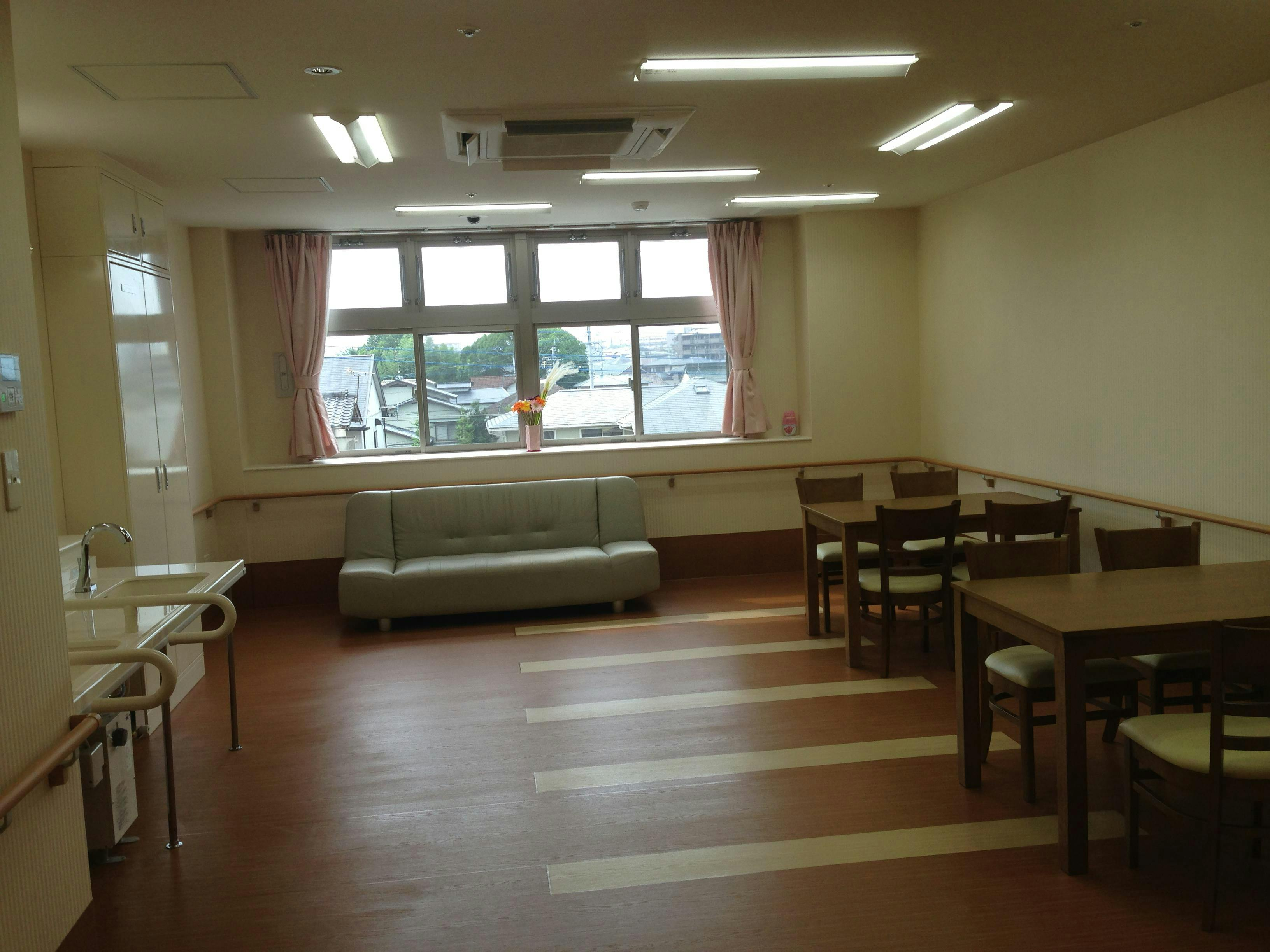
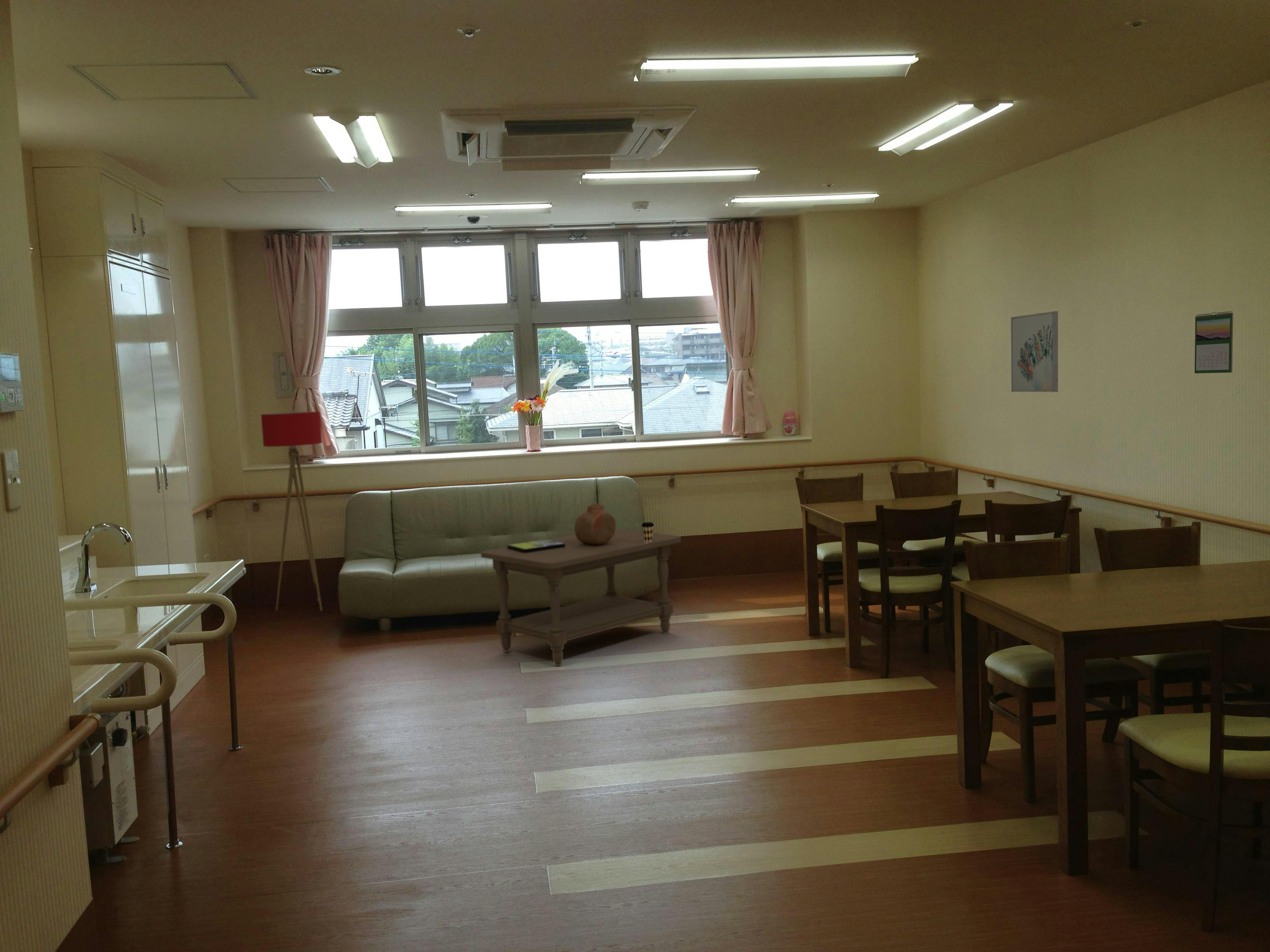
+ coffee table [481,528,681,667]
+ calendar [1194,311,1233,374]
+ wall art [1010,311,1058,392]
+ floor lamp [260,411,325,612]
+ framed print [507,539,565,553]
+ vase [574,503,616,545]
+ coffee cup [641,522,654,543]
